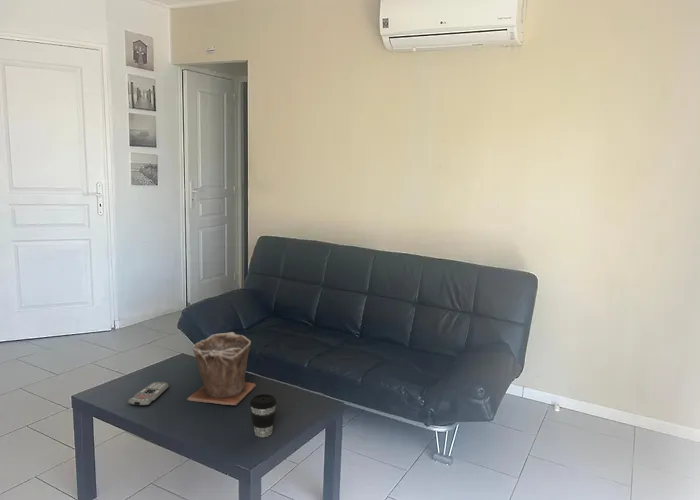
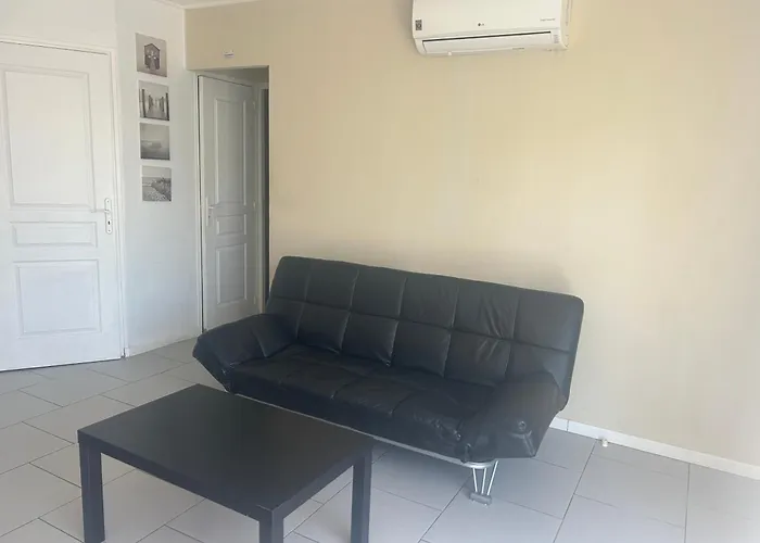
- plant pot [186,331,257,406]
- coffee cup [249,393,278,438]
- remote control [127,381,170,407]
